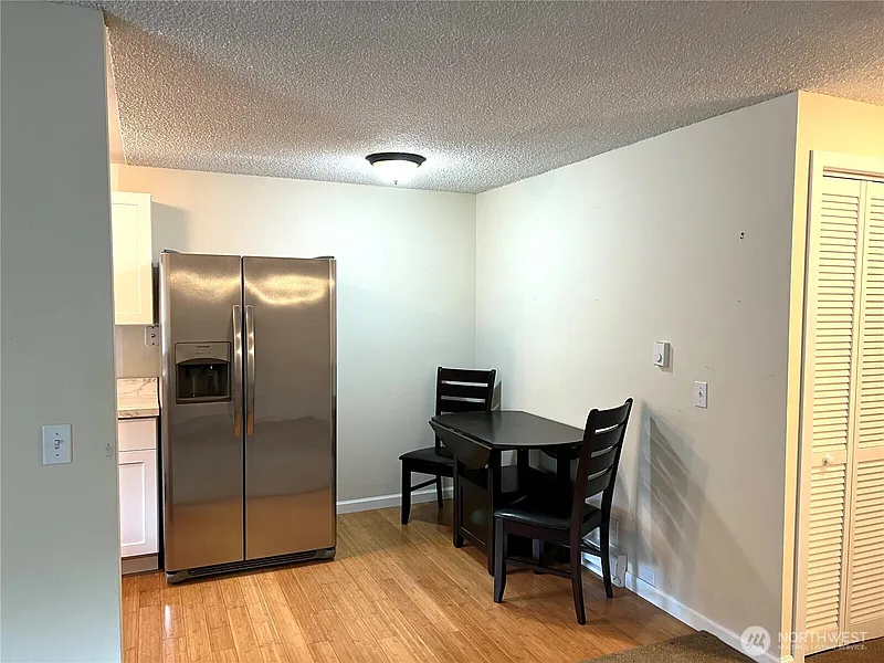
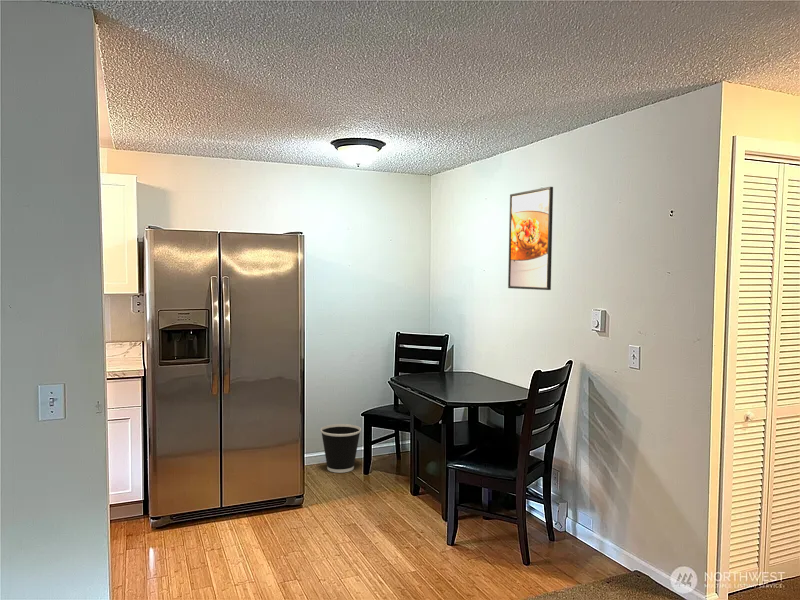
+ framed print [507,186,554,291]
+ wastebasket [320,423,362,474]
